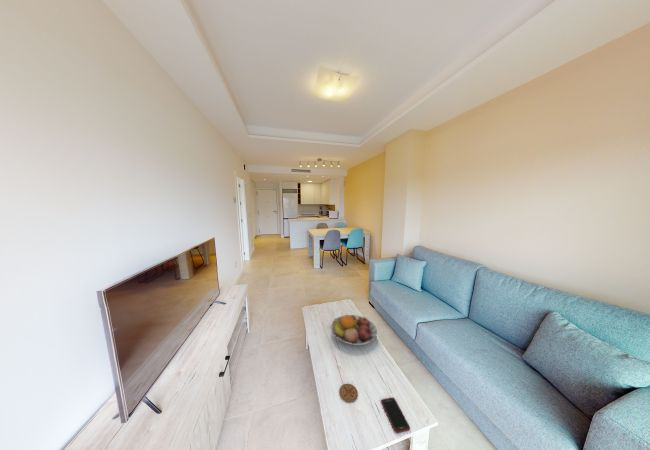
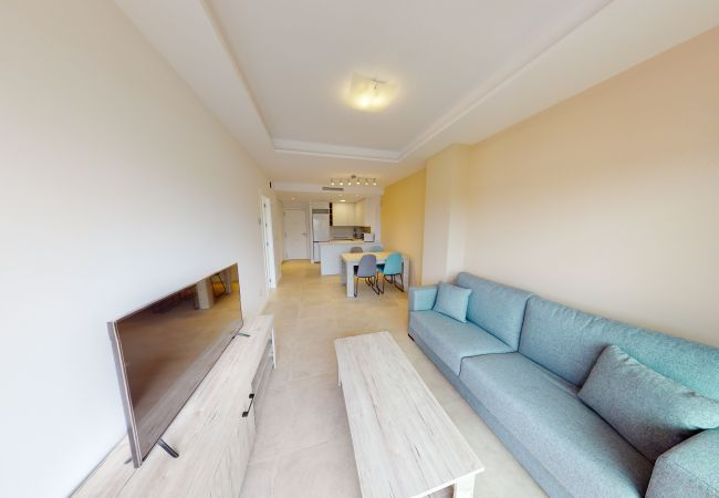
- fruit bowl [330,314,378,346]
- coaster [338,383,359,403]
- cell phone [380,397,411,434]
